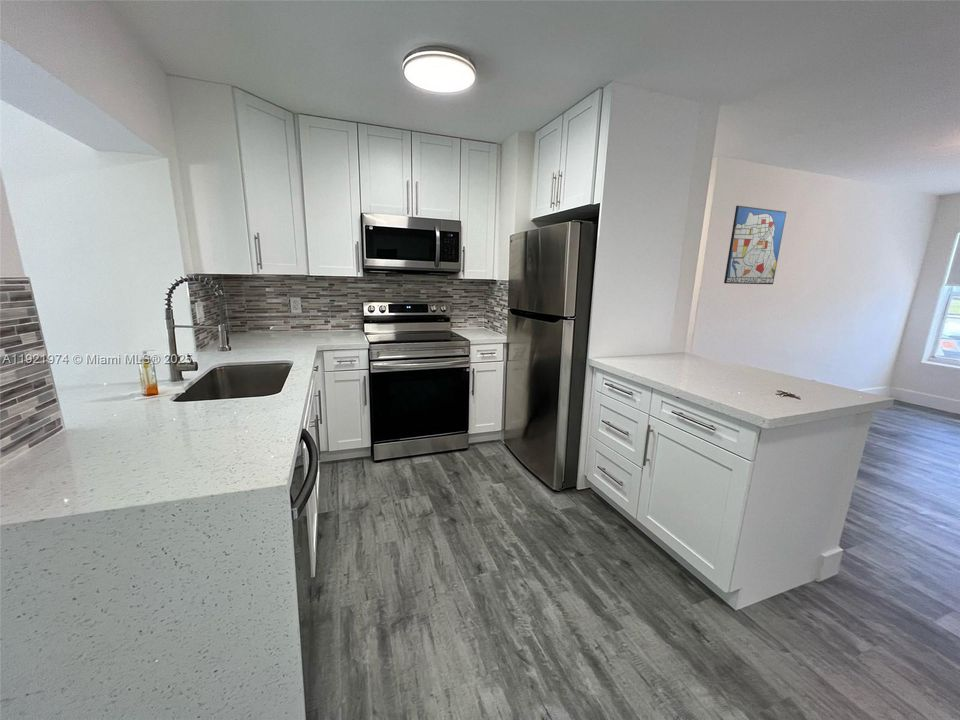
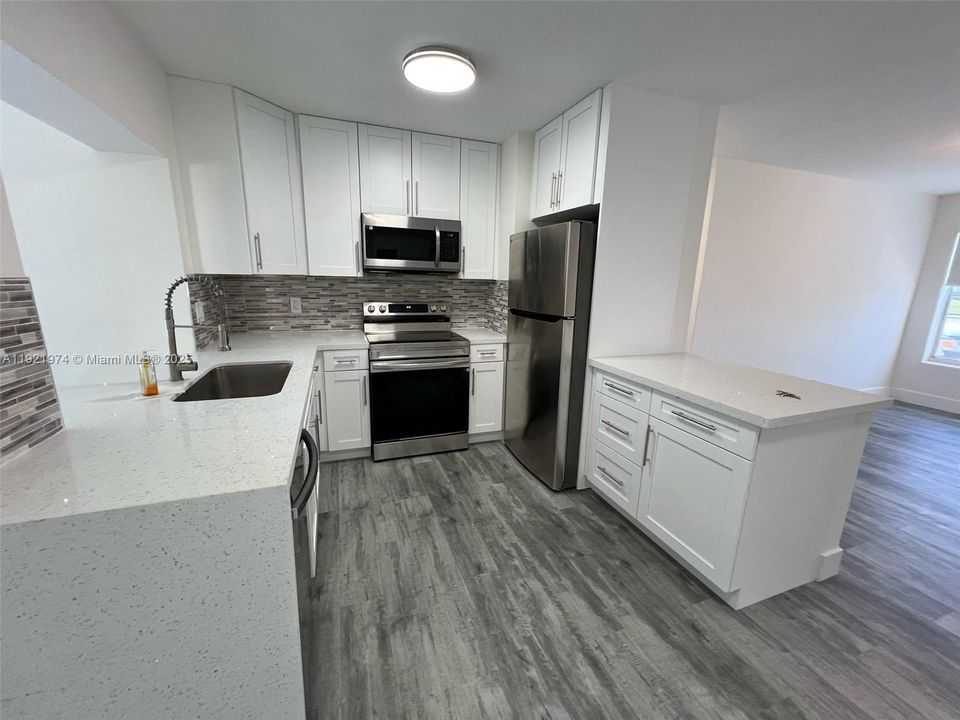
- wall art [723,205,787,285]
